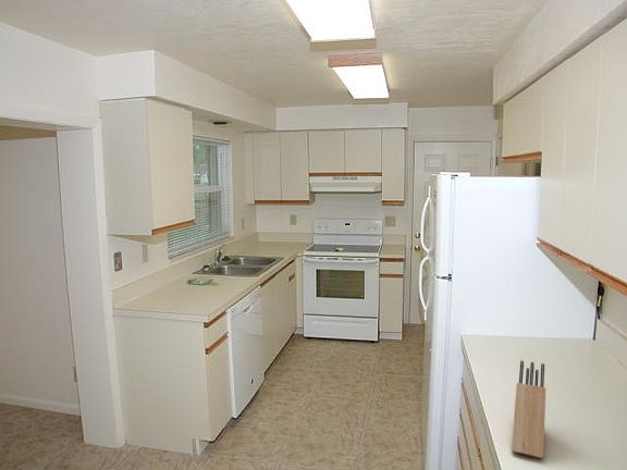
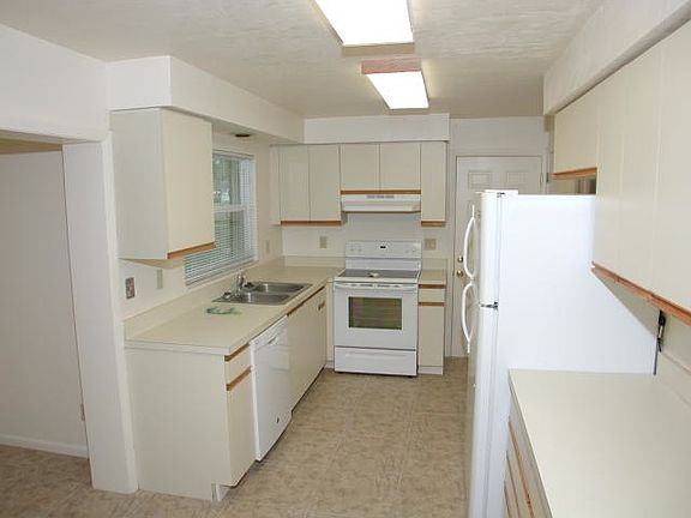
- knife block [511,360,546,459]
